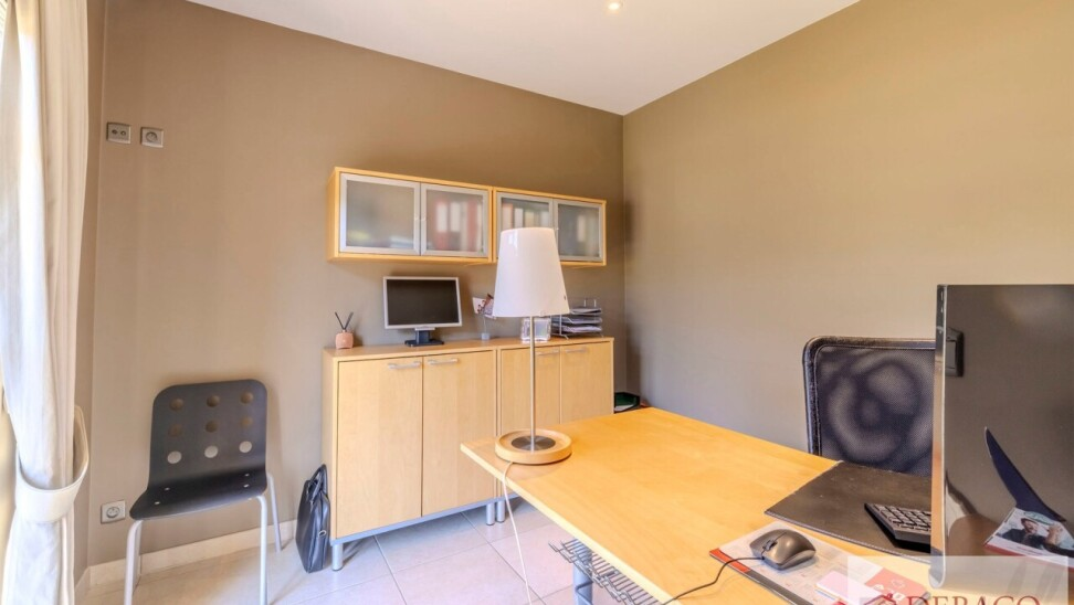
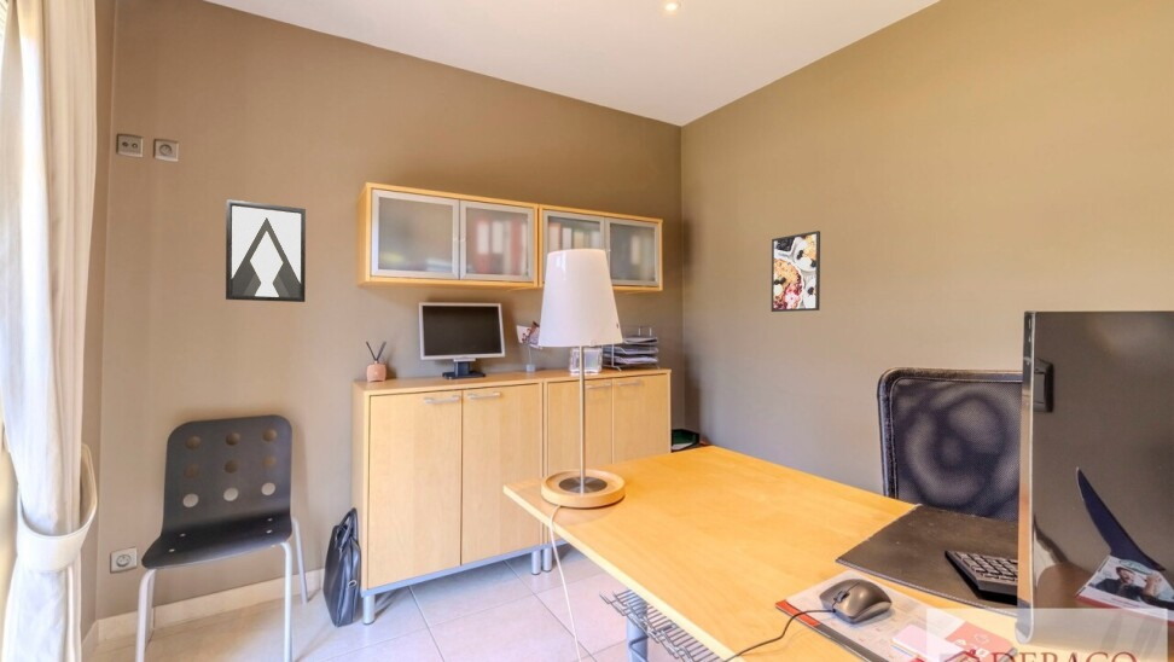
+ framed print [771,230,821,313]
+ wall art [225,198,307,303]
